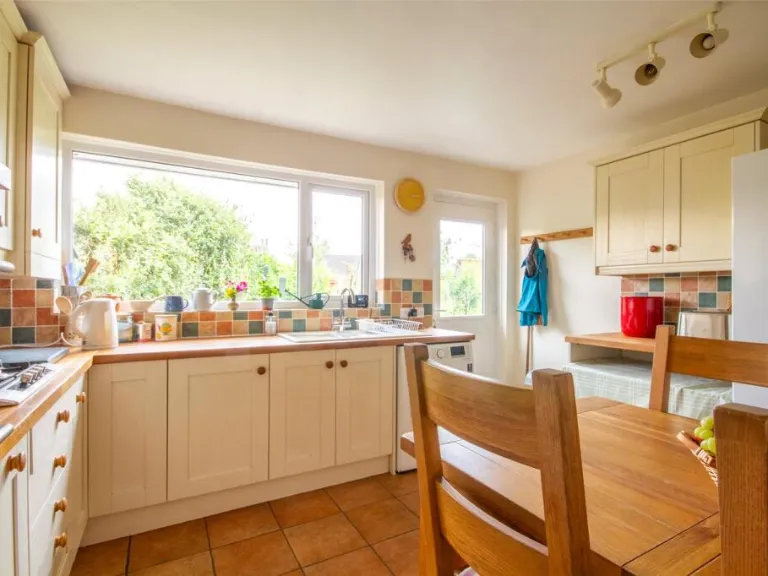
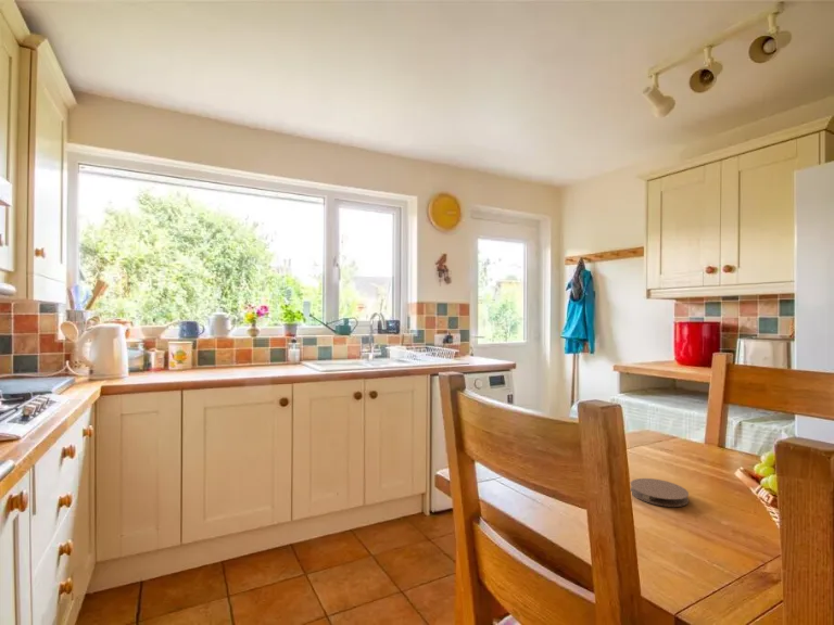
+ coaster [630,477,690,508]
